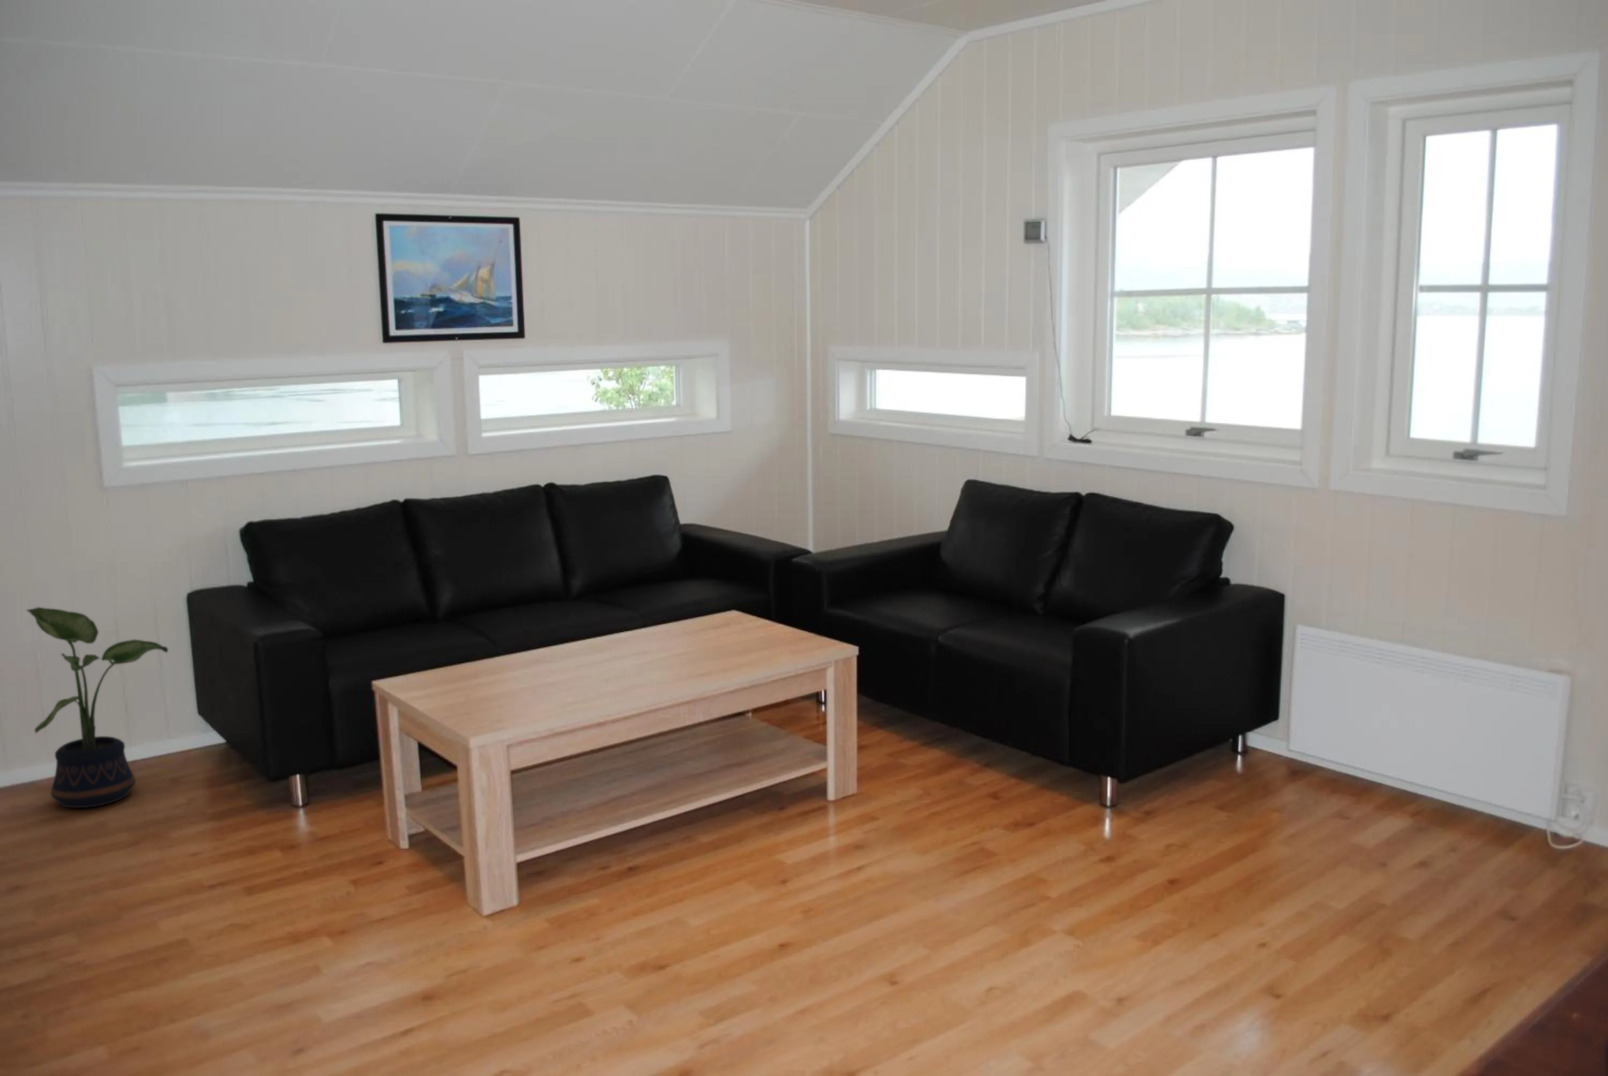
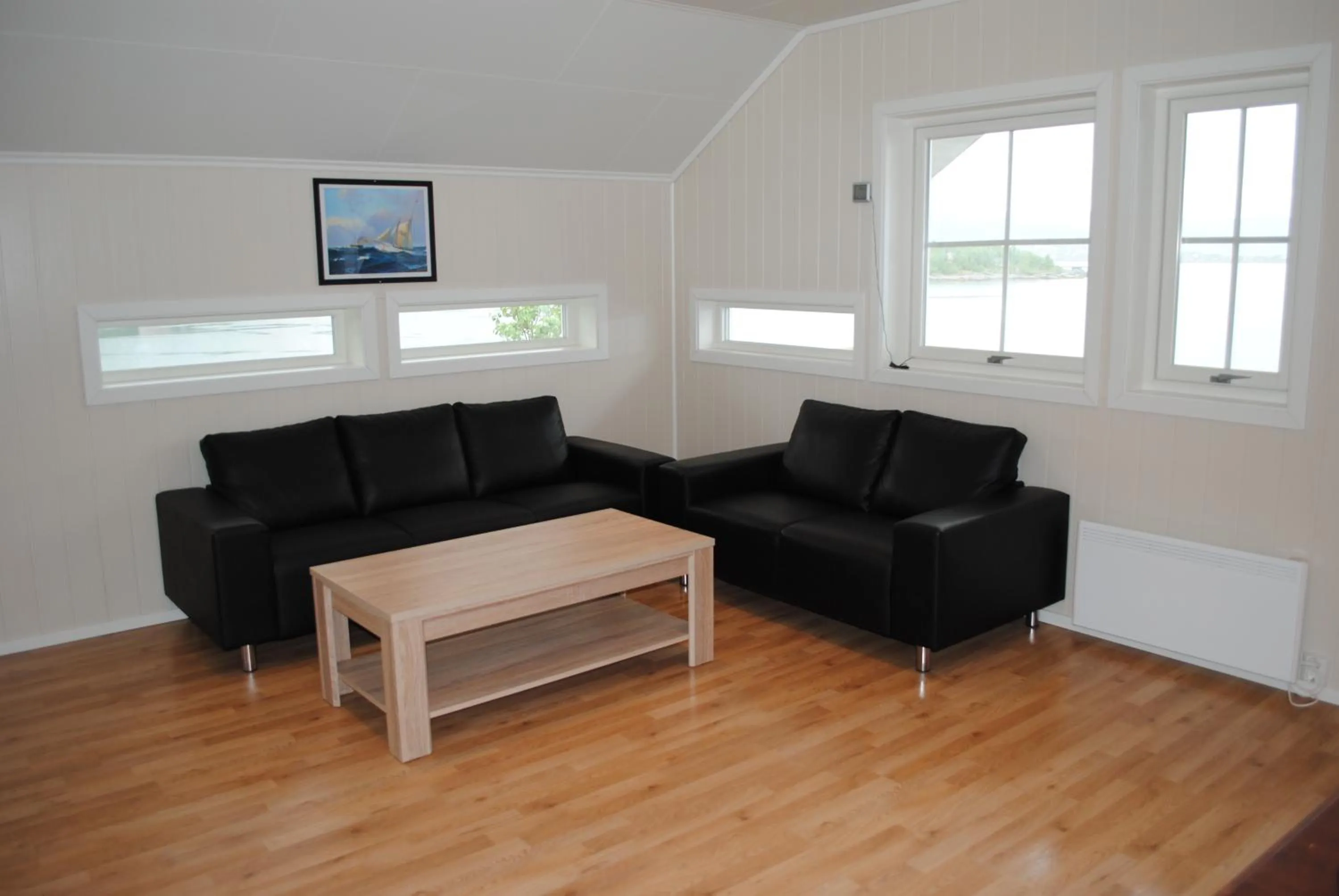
- potted plant [25,606,169,808]
